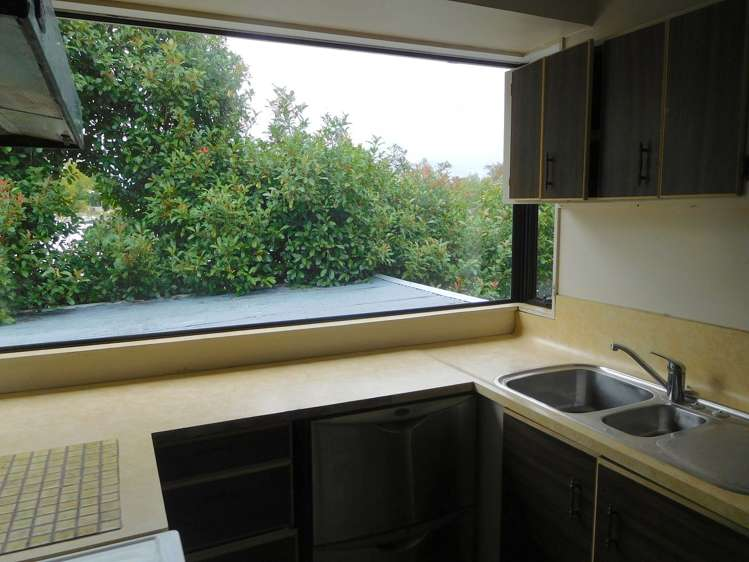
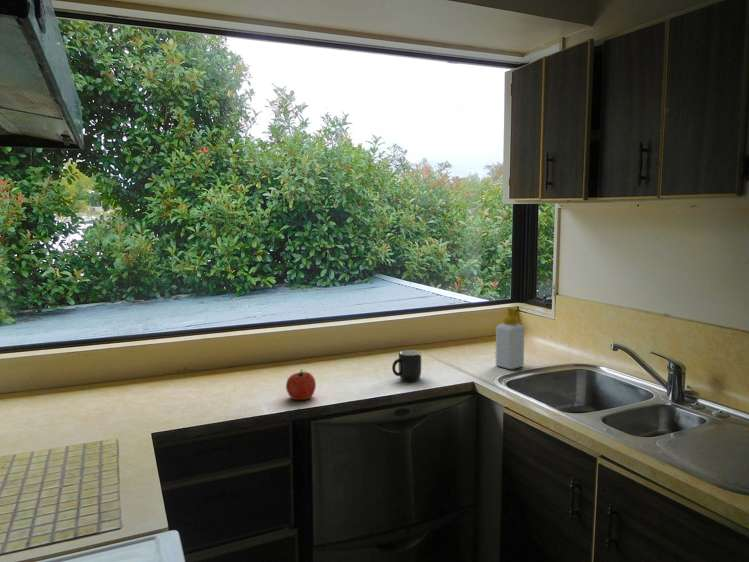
+ apple [285,369,317,401]
+ mug [391,349,422,383]
+ soap bottle [495,306,525,370]
